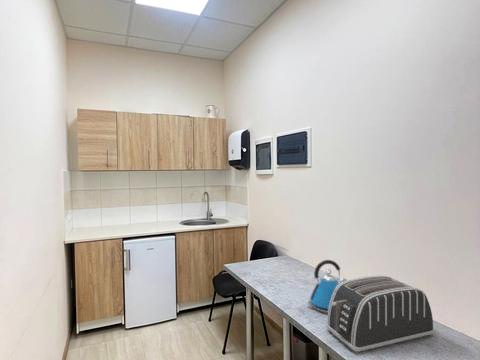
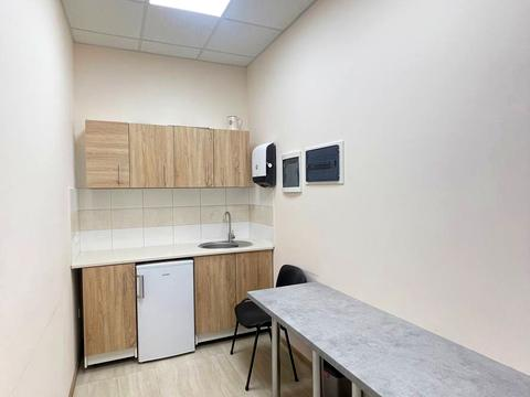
- toaster [325,274,435,354]
- kettle [307,259,348,314]
